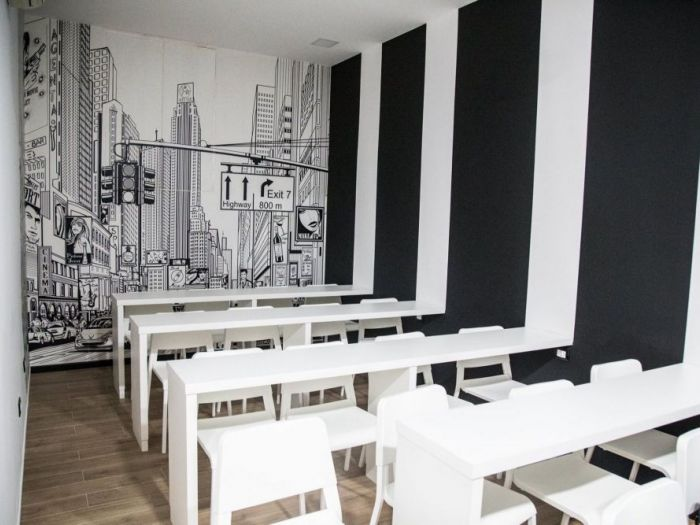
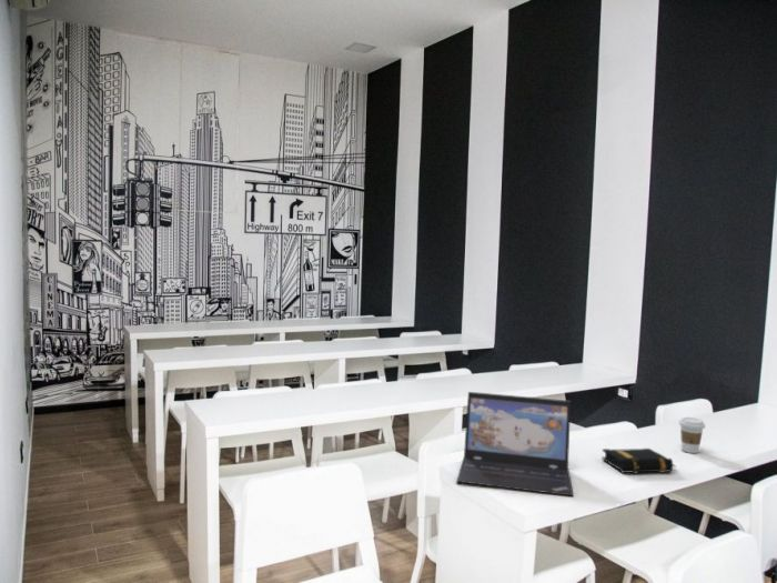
+ laptop [455,391,575,497]
+ book [602,448,677,474]
+ coffee cup [678,416,706,454]
